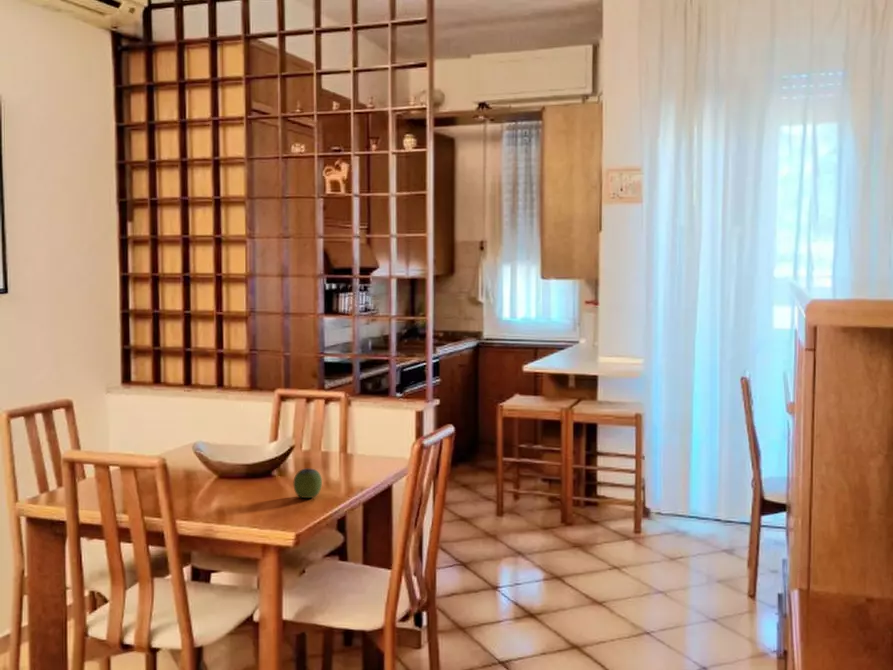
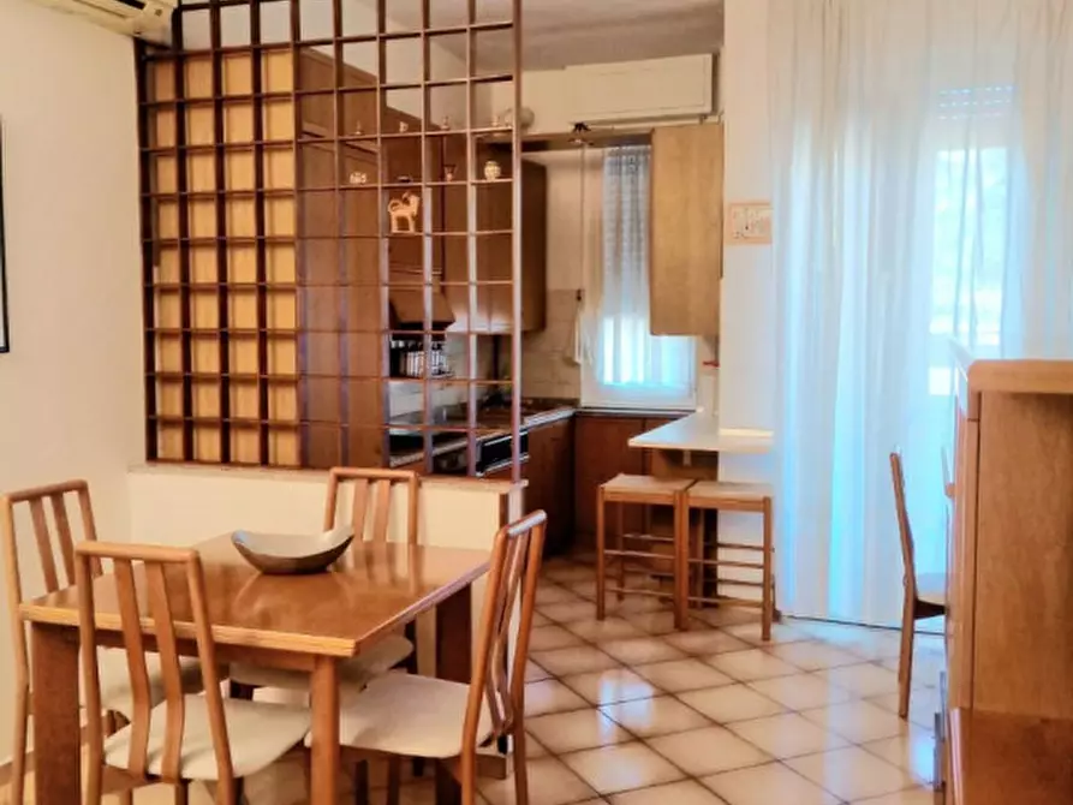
- apple [292,467,323,499]
